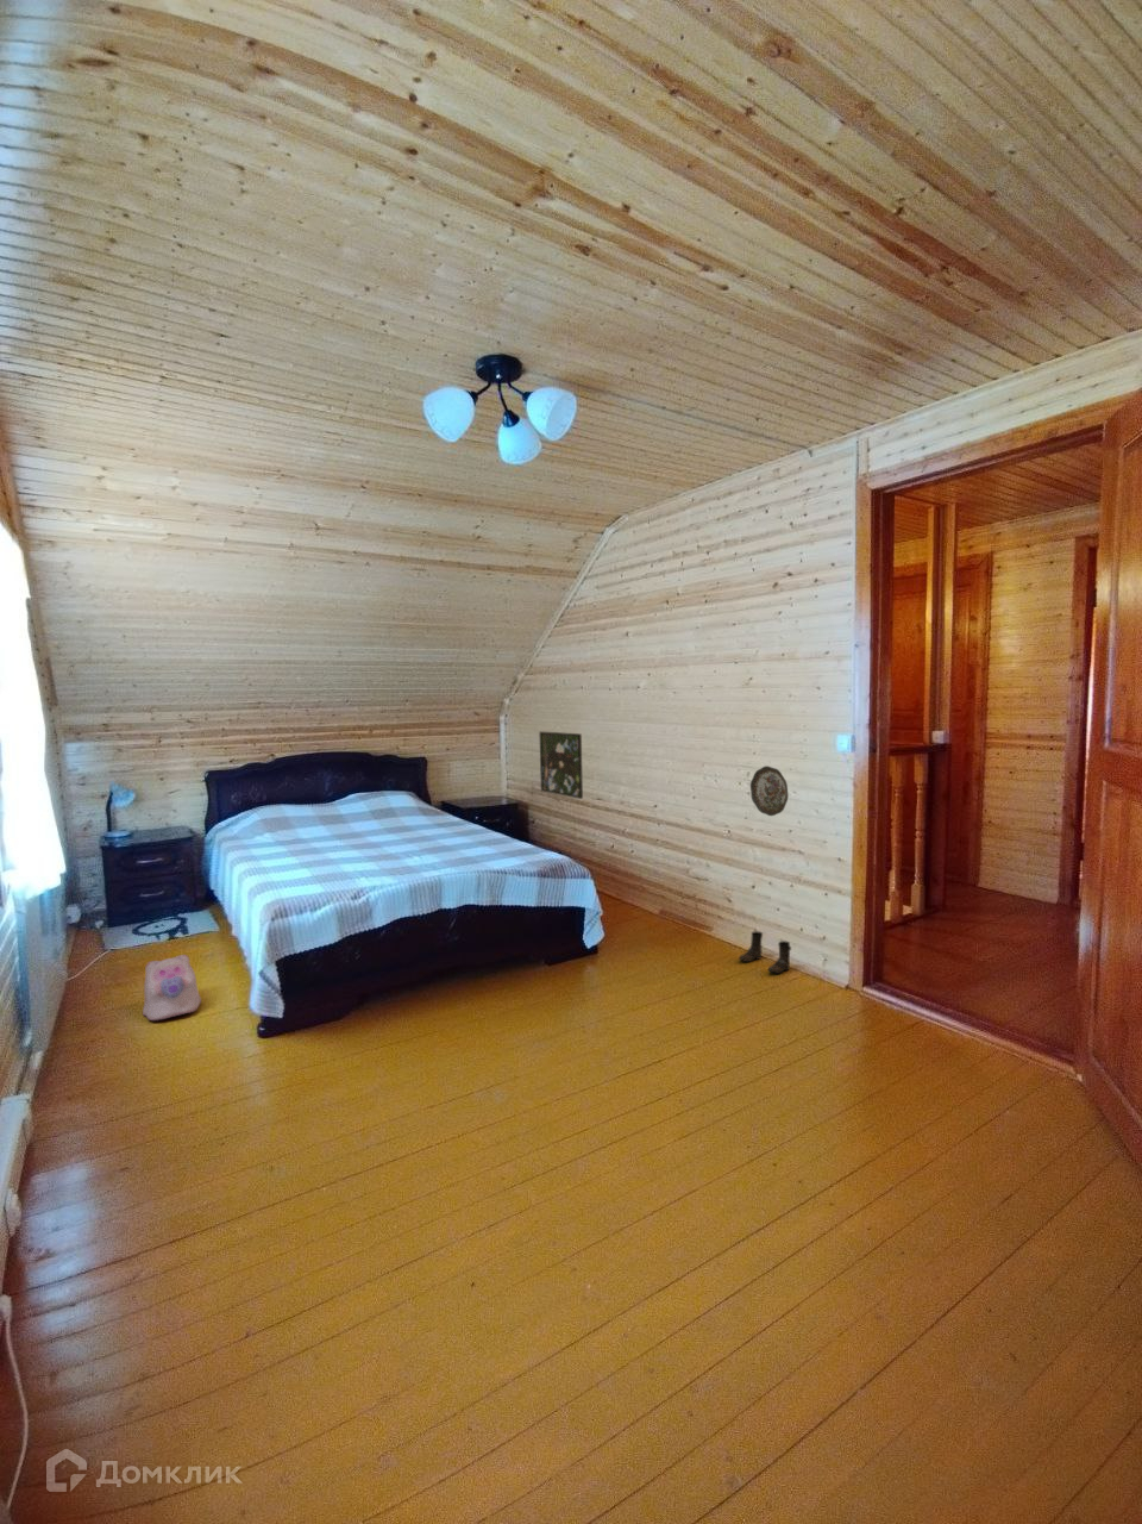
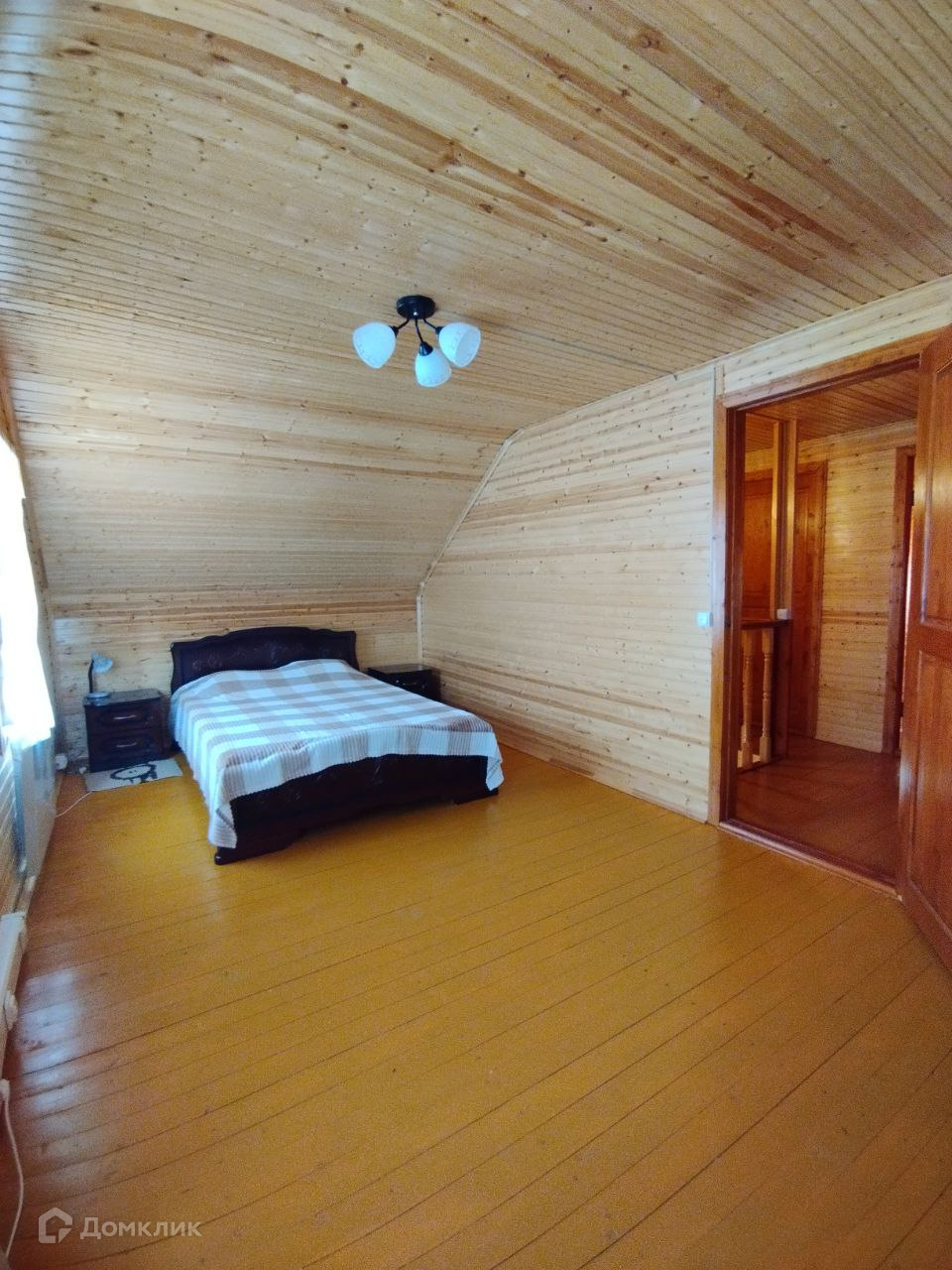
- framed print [537,730,584,800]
- boots [738,930,792,976]
- plush toy [142,954,203,1021]
- decorative plate [750,764,788,817]
